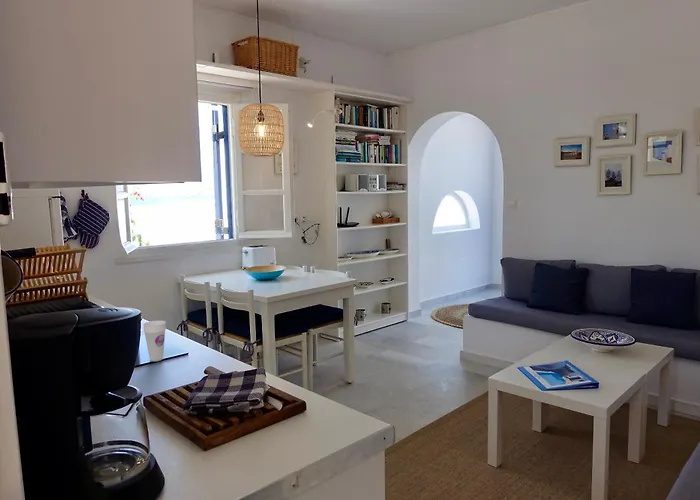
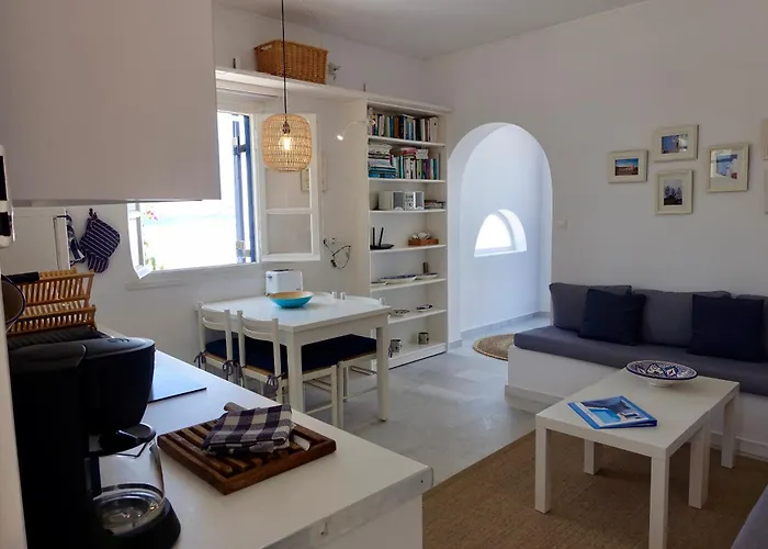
- cup [142,320,167,362]
